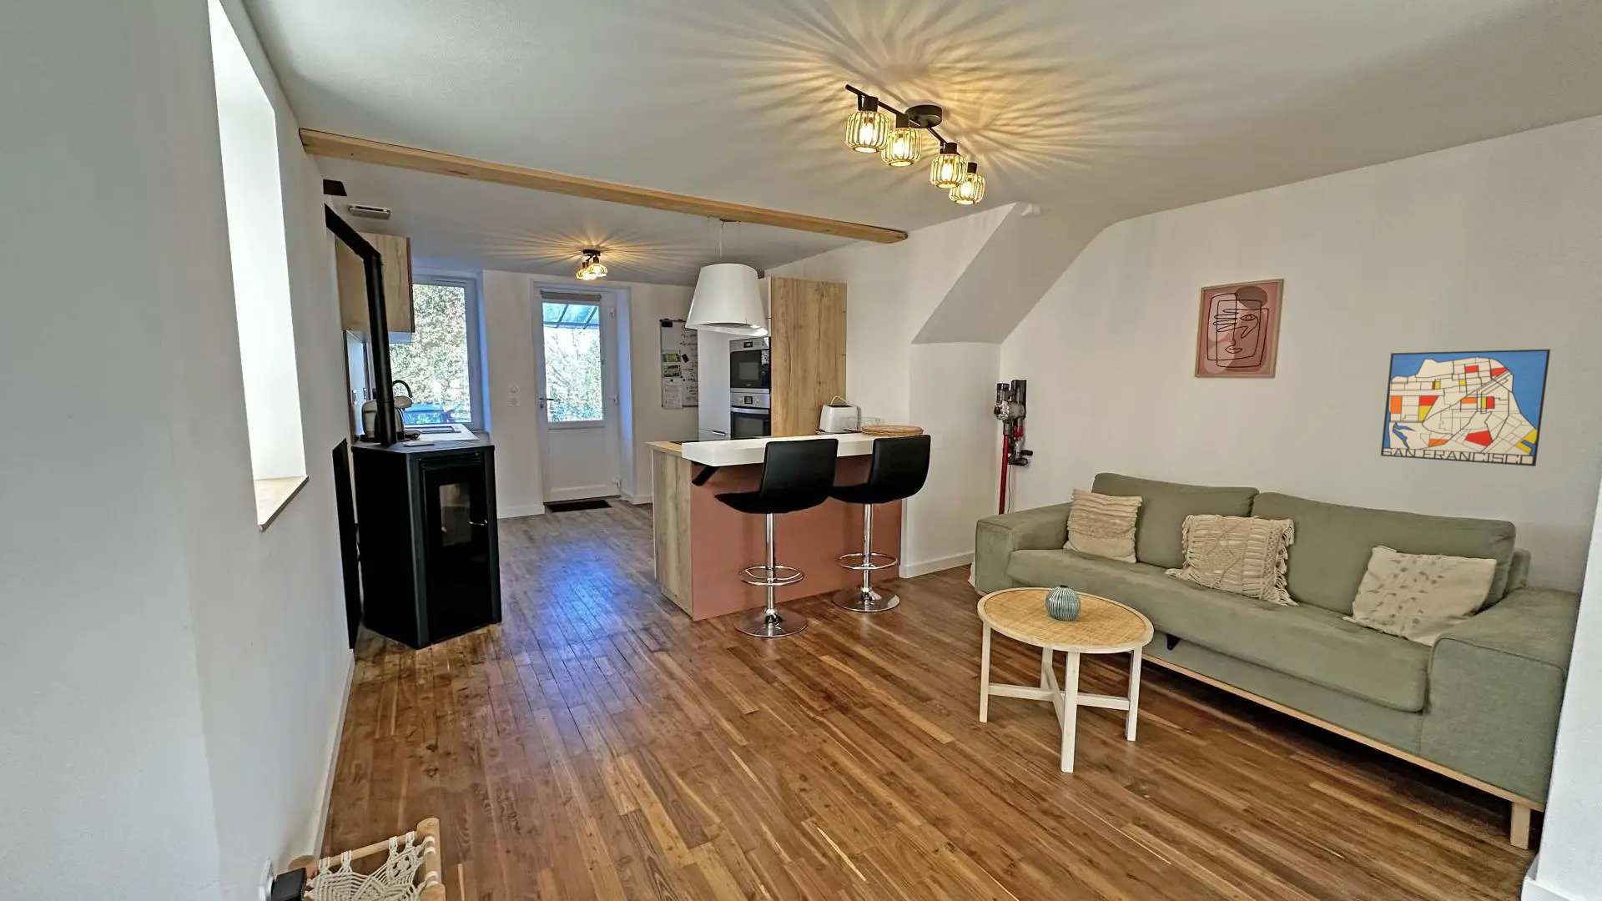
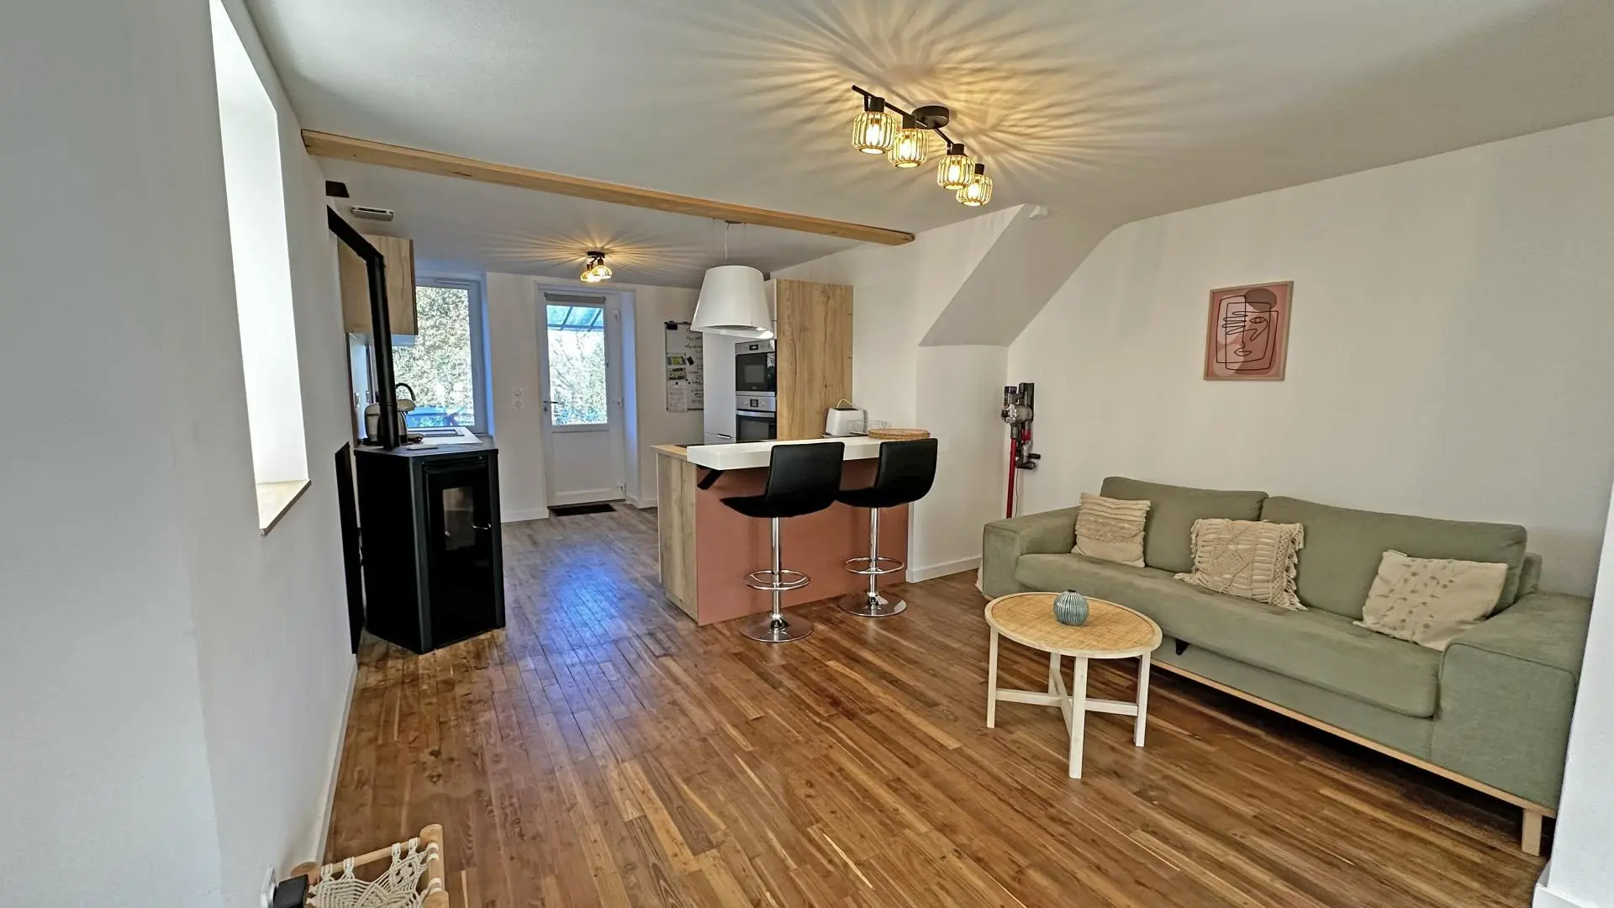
- wall art [1380,349,1551,468]
